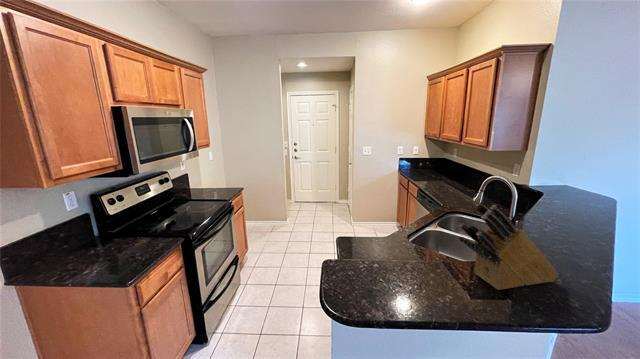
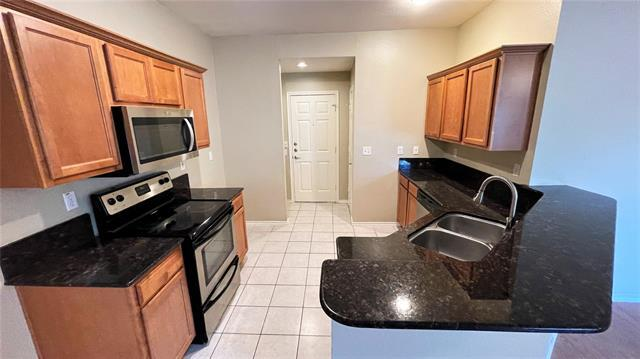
- knife block [458,203,560,291]
